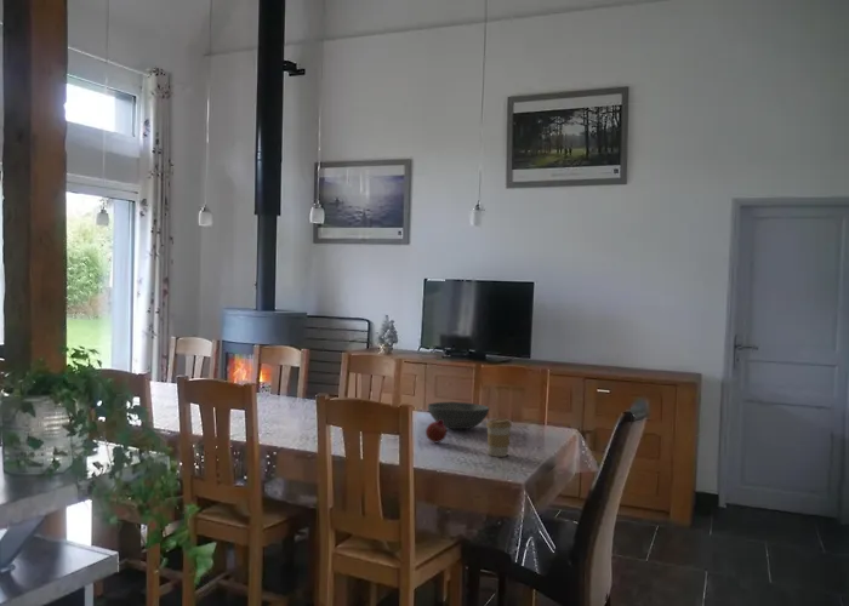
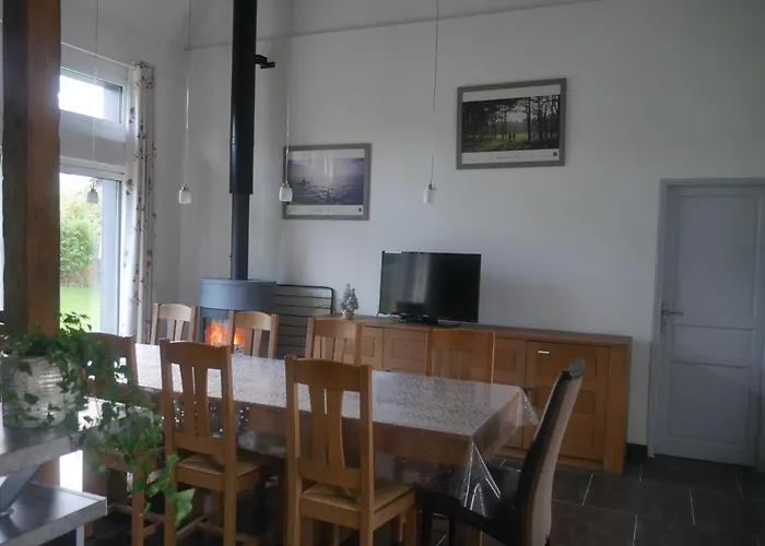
- bowl [427,401,490,430]
- coffee cup [485,418,513,458]
- fruit [424,419,448,444]
